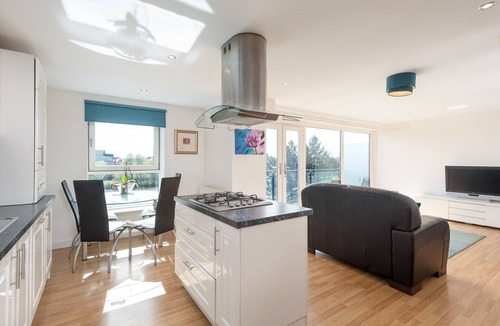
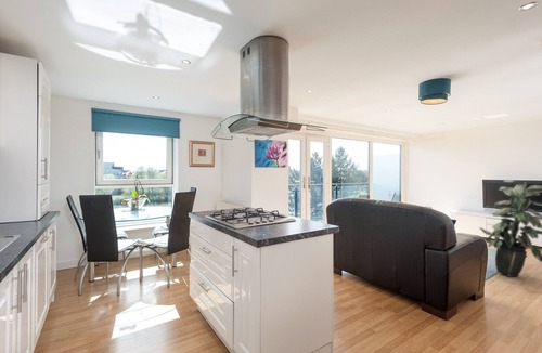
+ indoor plant [478,179,542,278]
